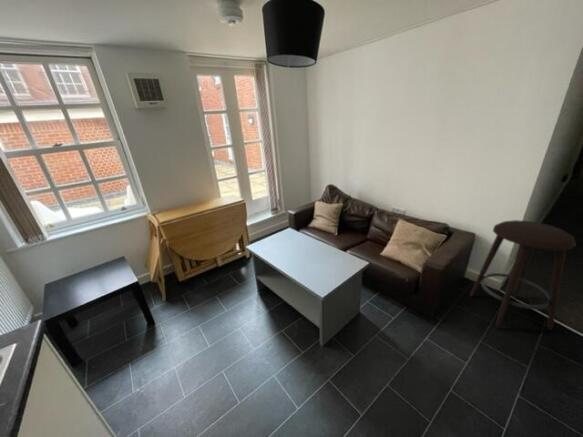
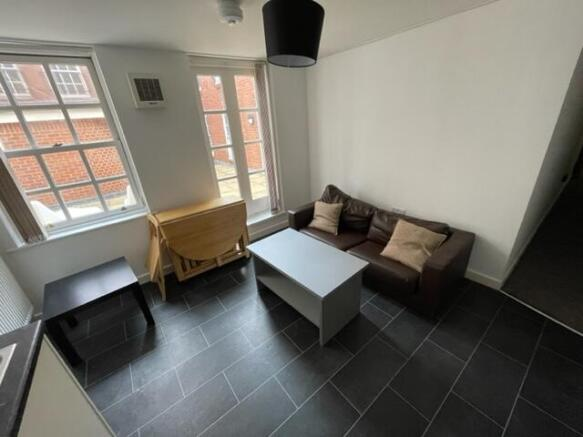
- stool [469,219,577,331]
